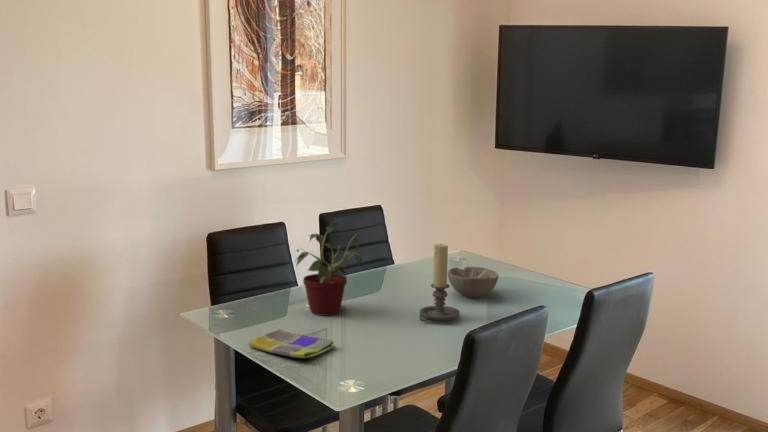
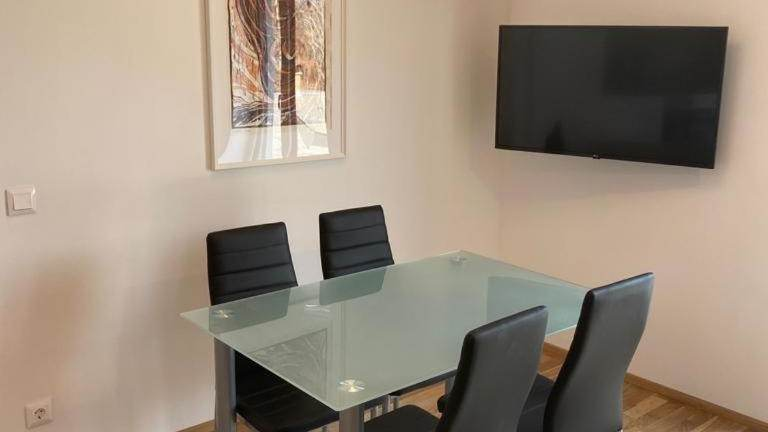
- bowl [447,266,499,298]
- potted plant [294,221,363,317]
- candle holder [419,243,461,323]
- dish towel [248,328,336,359]
